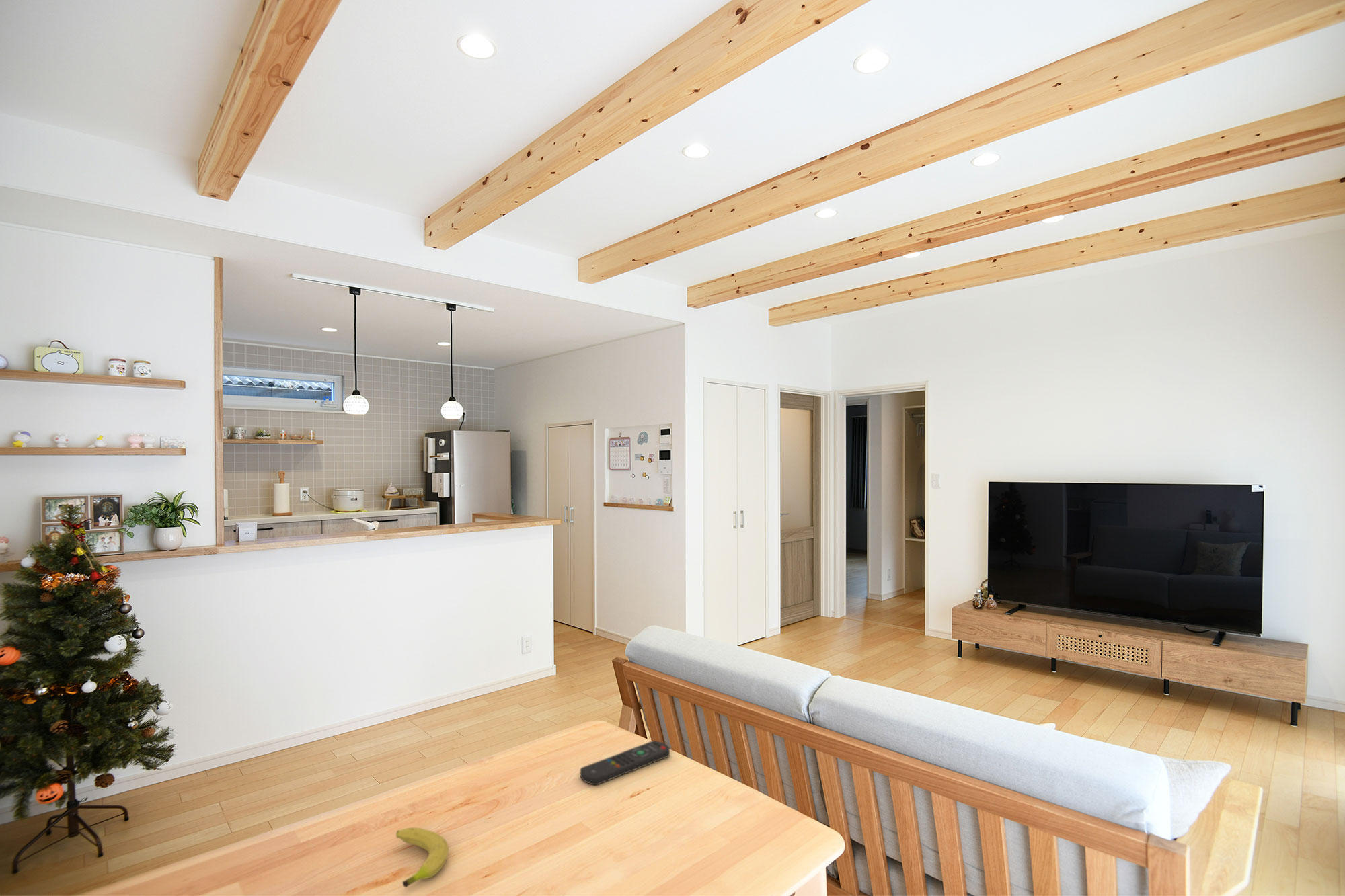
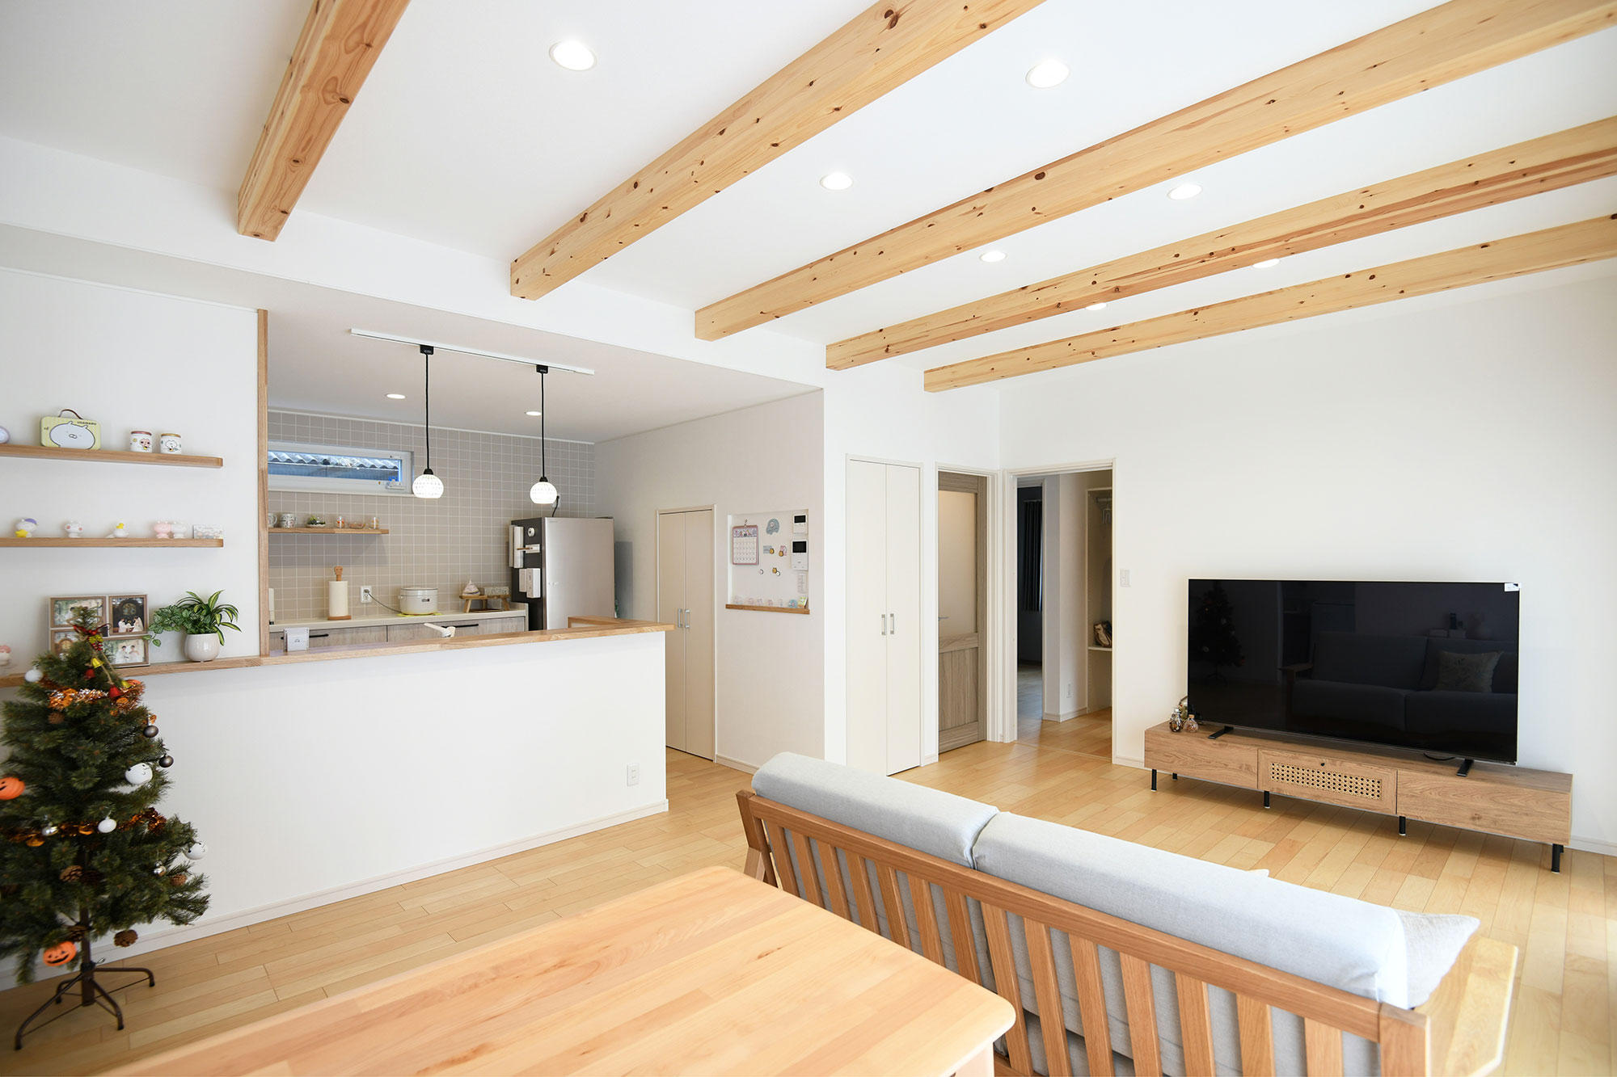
- fruit [395,827,449,888]
- remote control [580,740,670,786]
